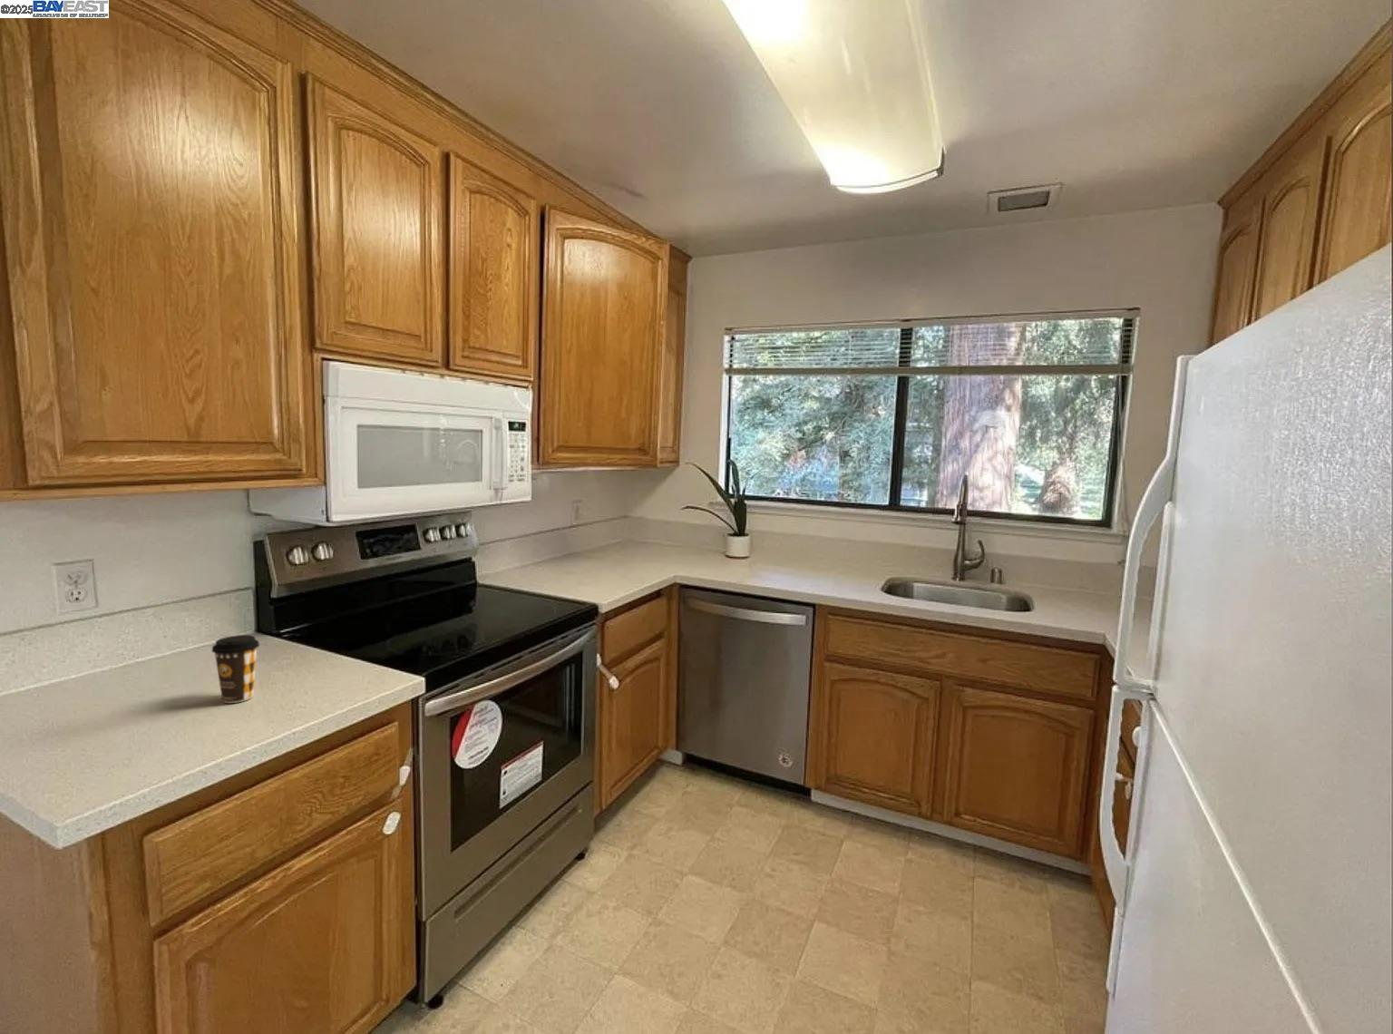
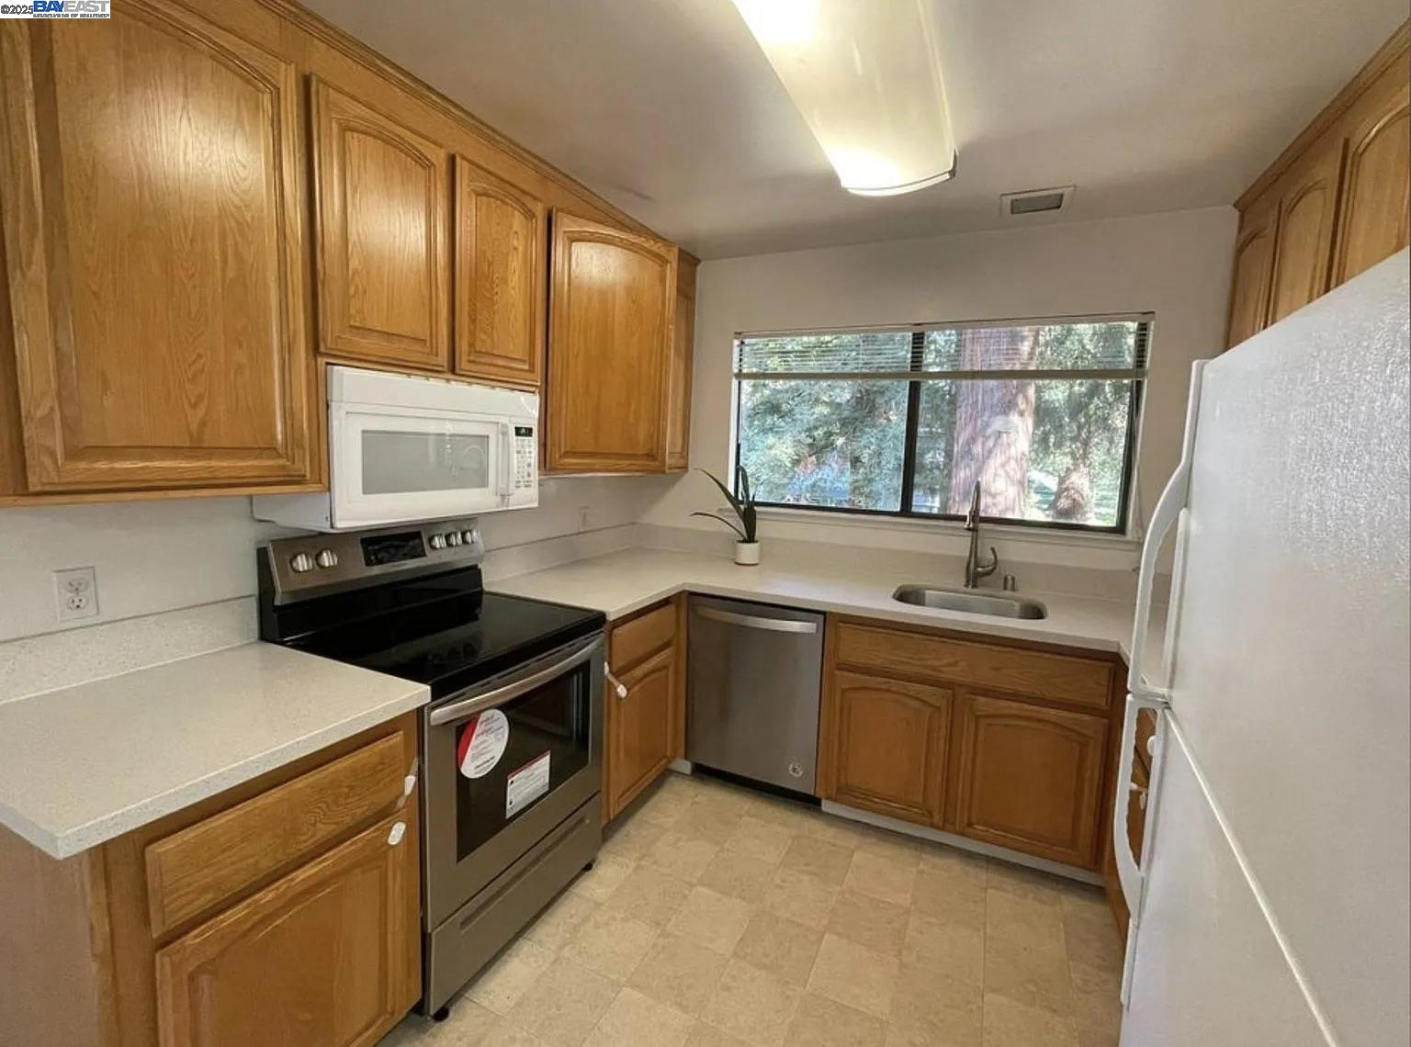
- coffee cup [211,634,261,704]
